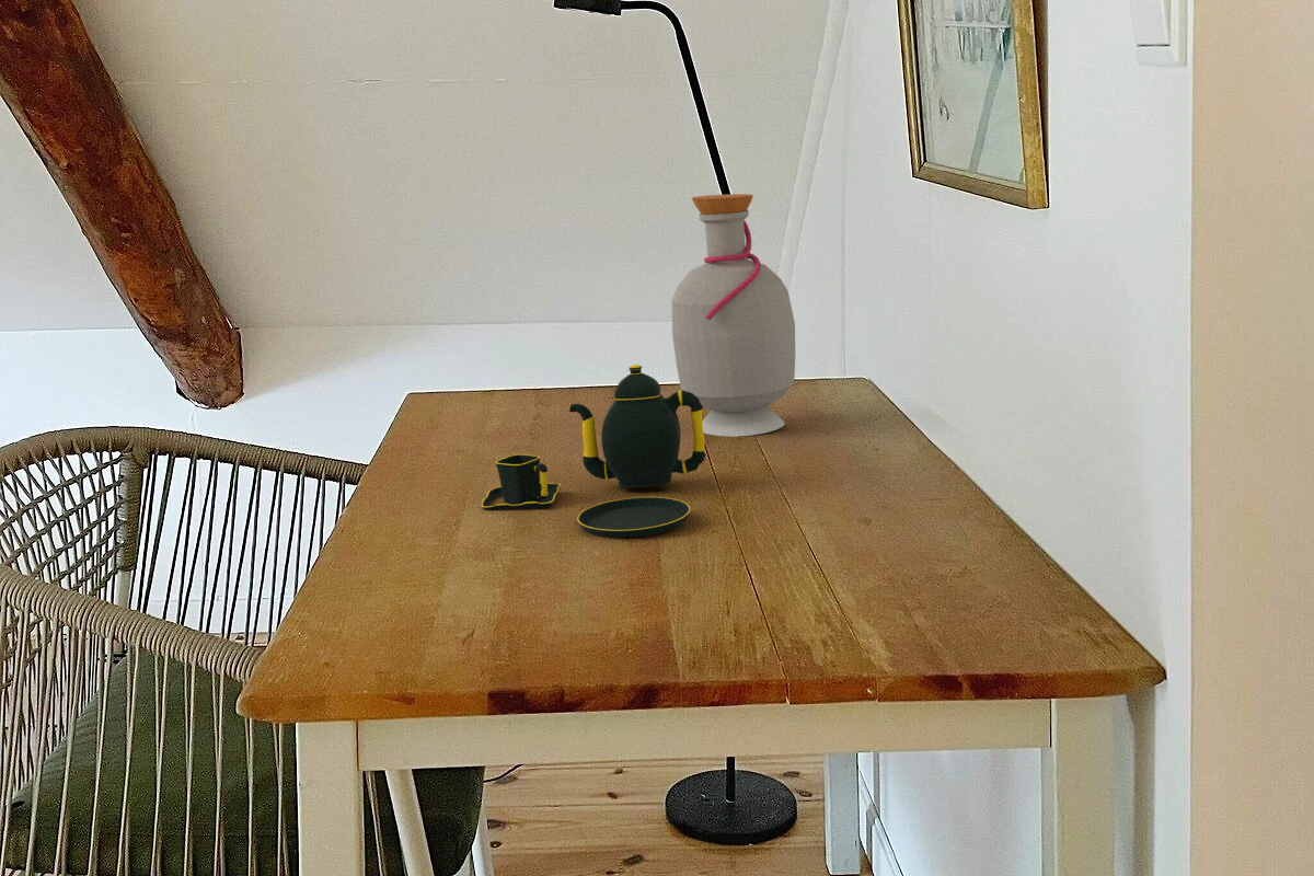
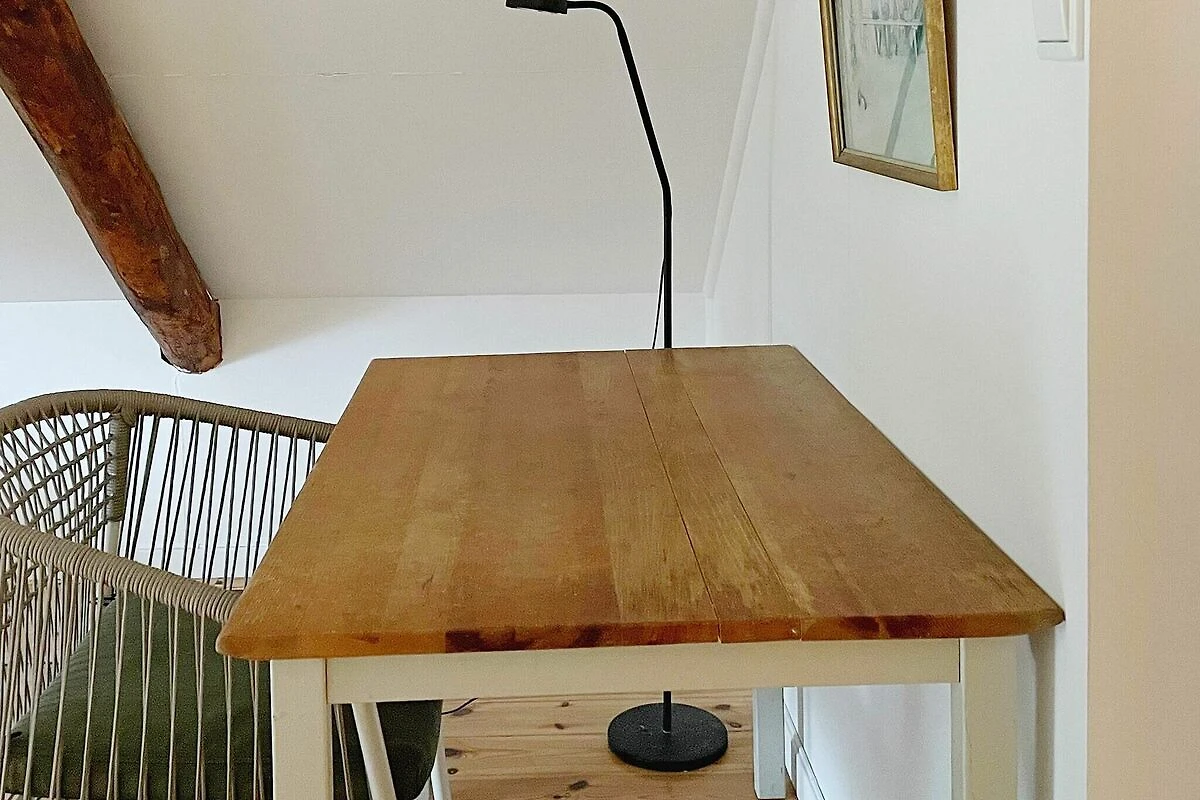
- bottle [671,193,796,438]
- teapot [481,364,706,539]
